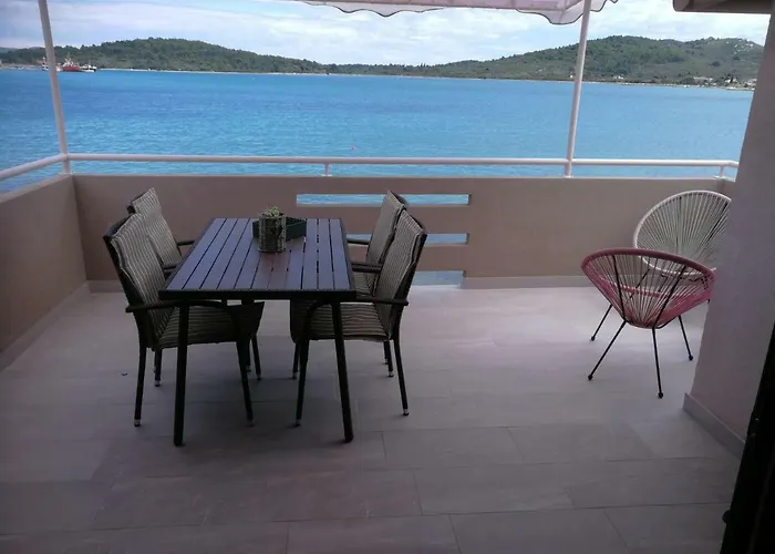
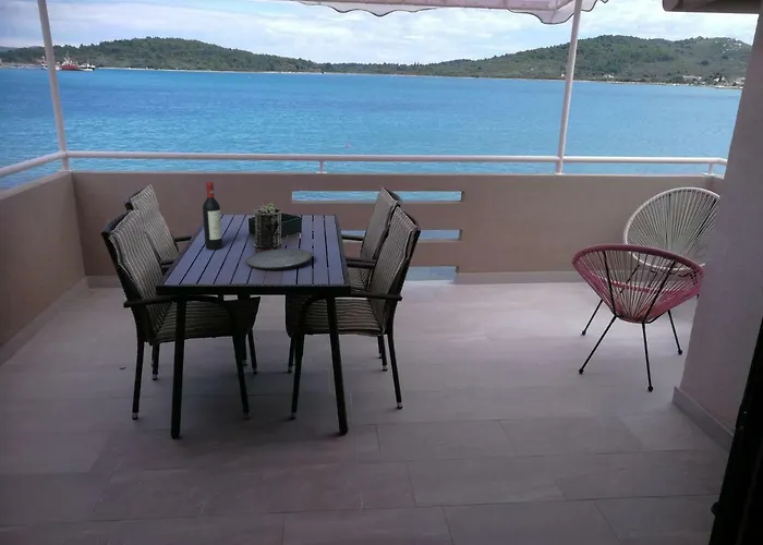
+ plate [245,247,313,270]
+ wine bottle [202,181,223,251]
